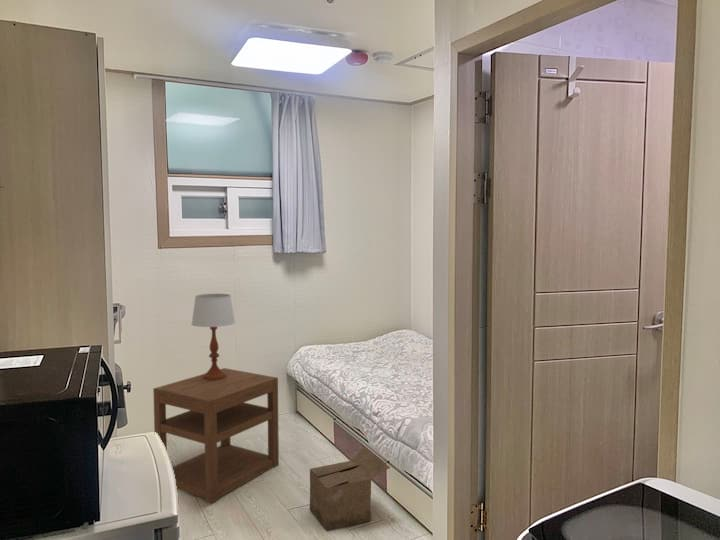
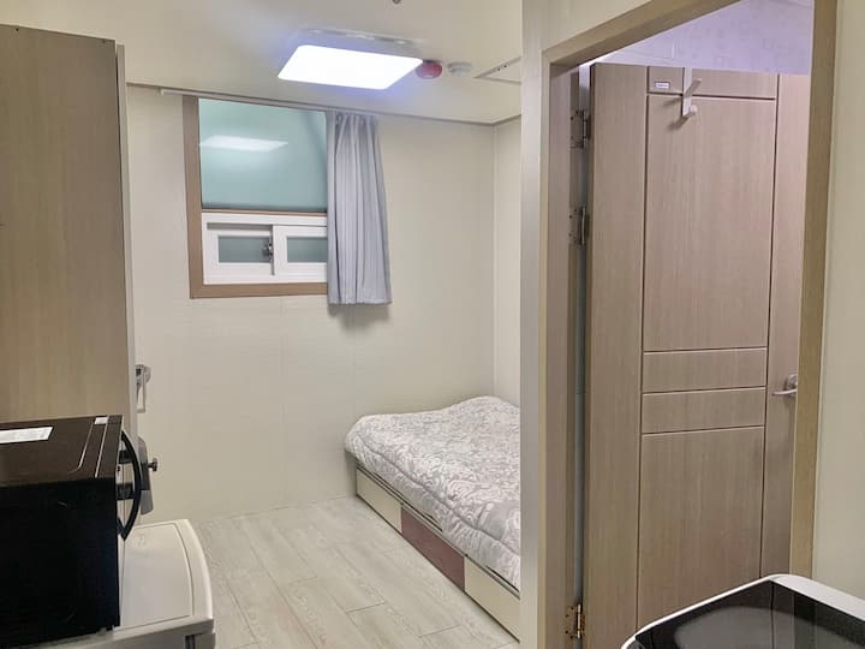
- table lamp [191,293,236,380]
- cardboard box [309,446,392,532]
- nightstand [152,367,280,504]
